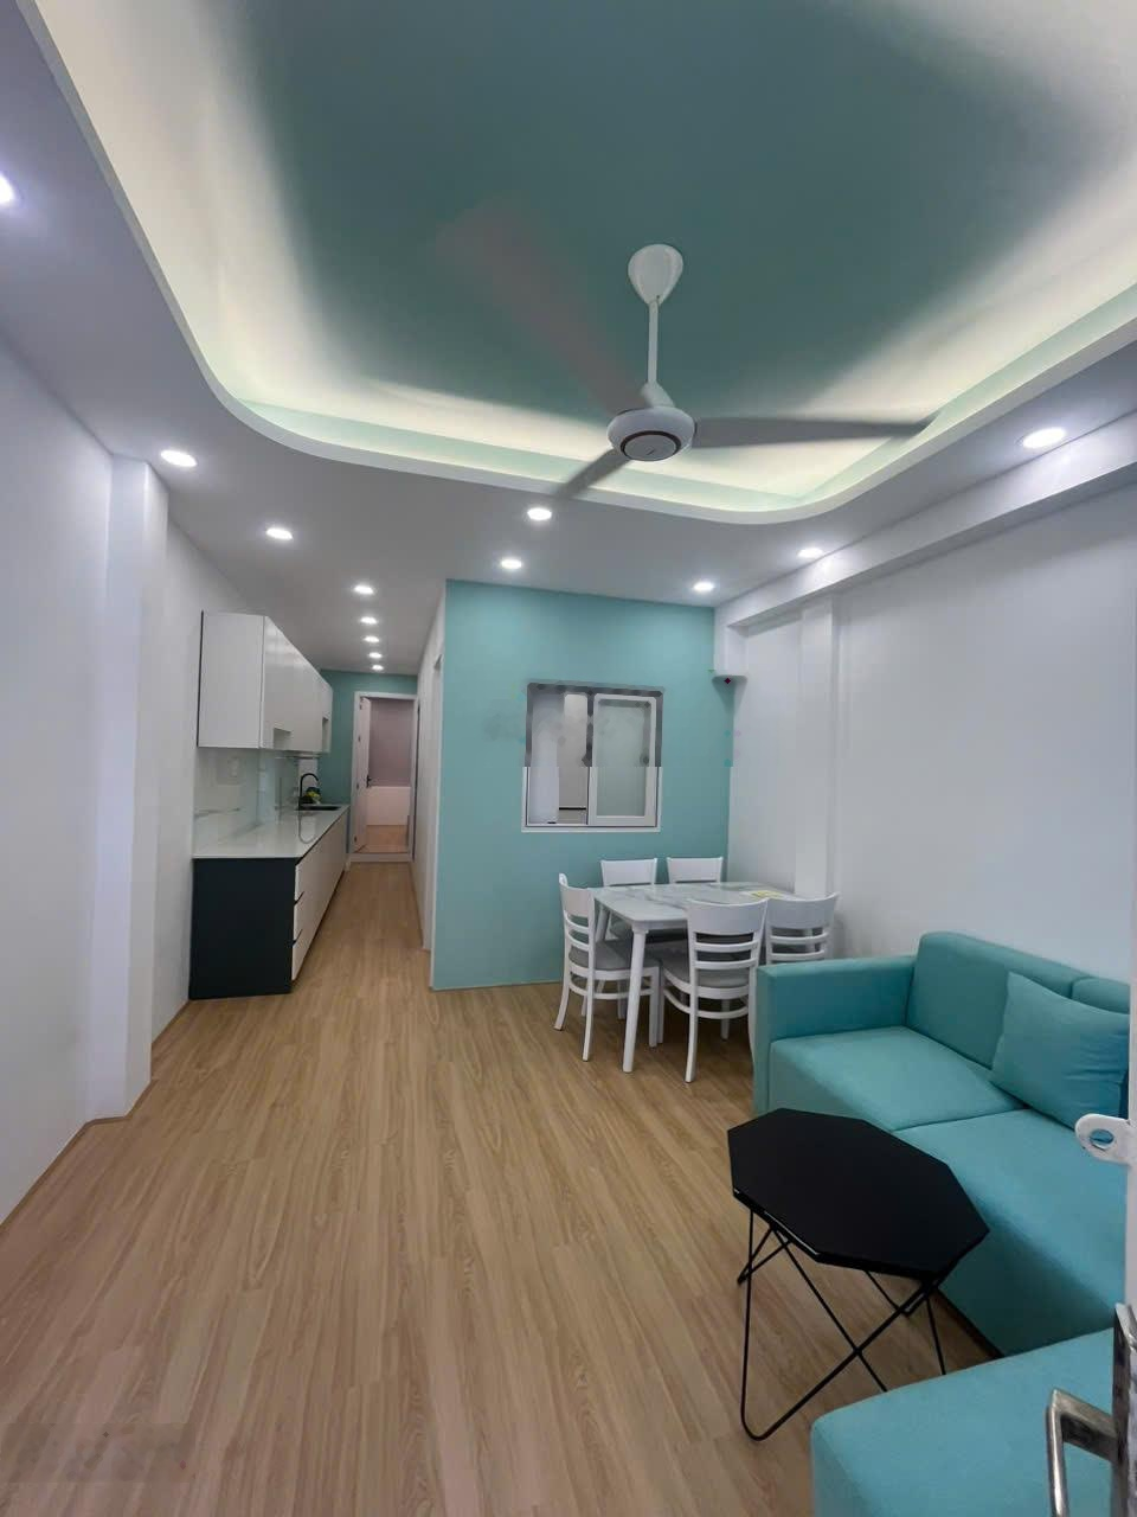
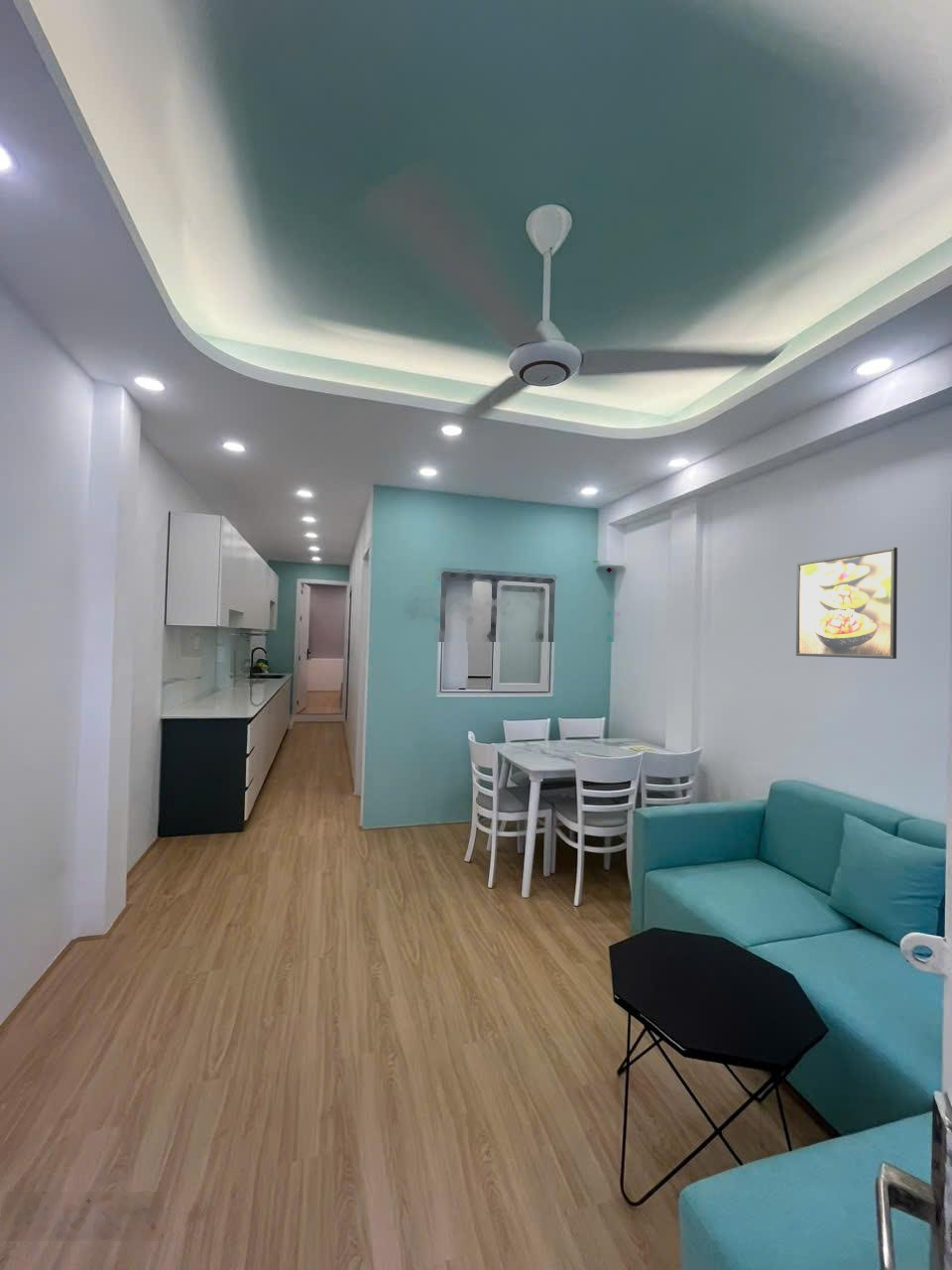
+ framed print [795,547,898,660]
